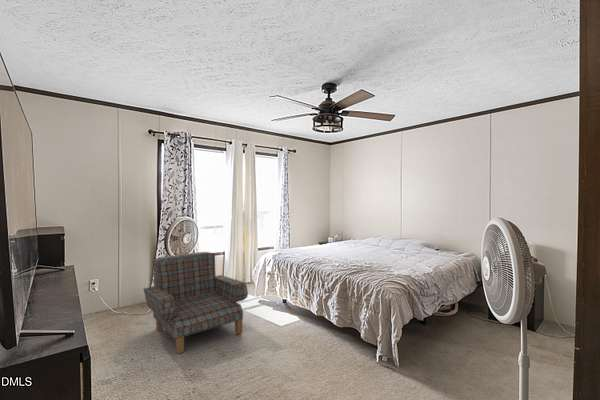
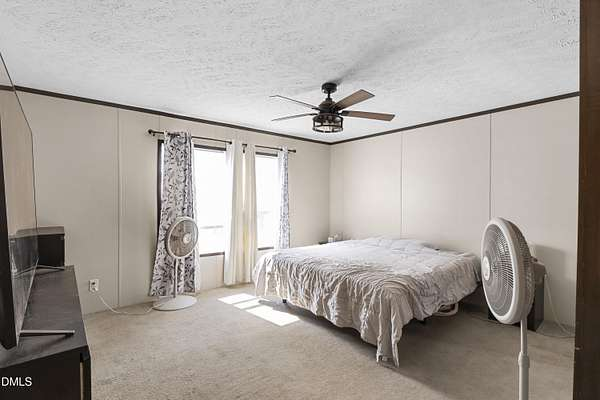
- armchair [142,251,249,355]
